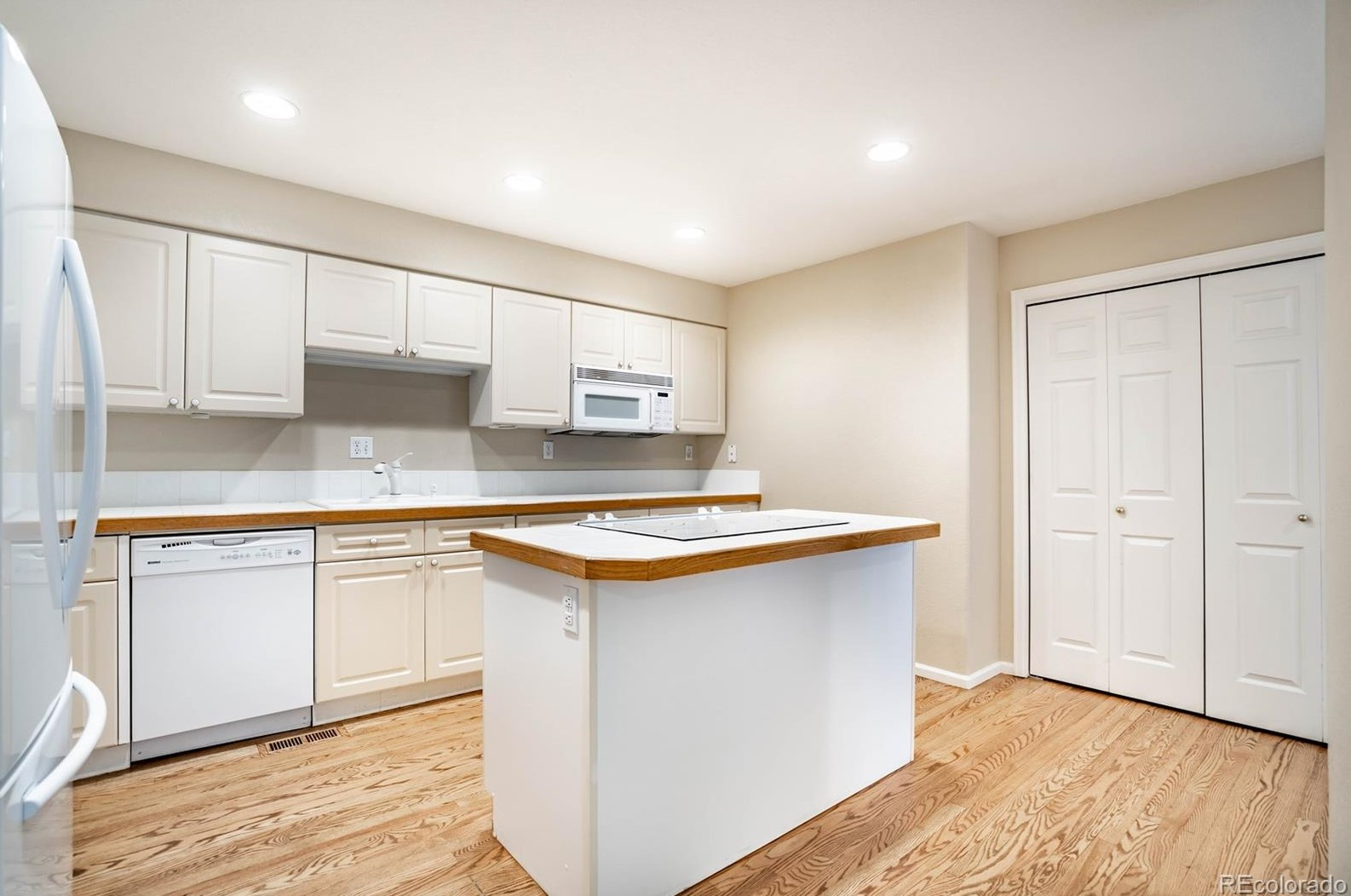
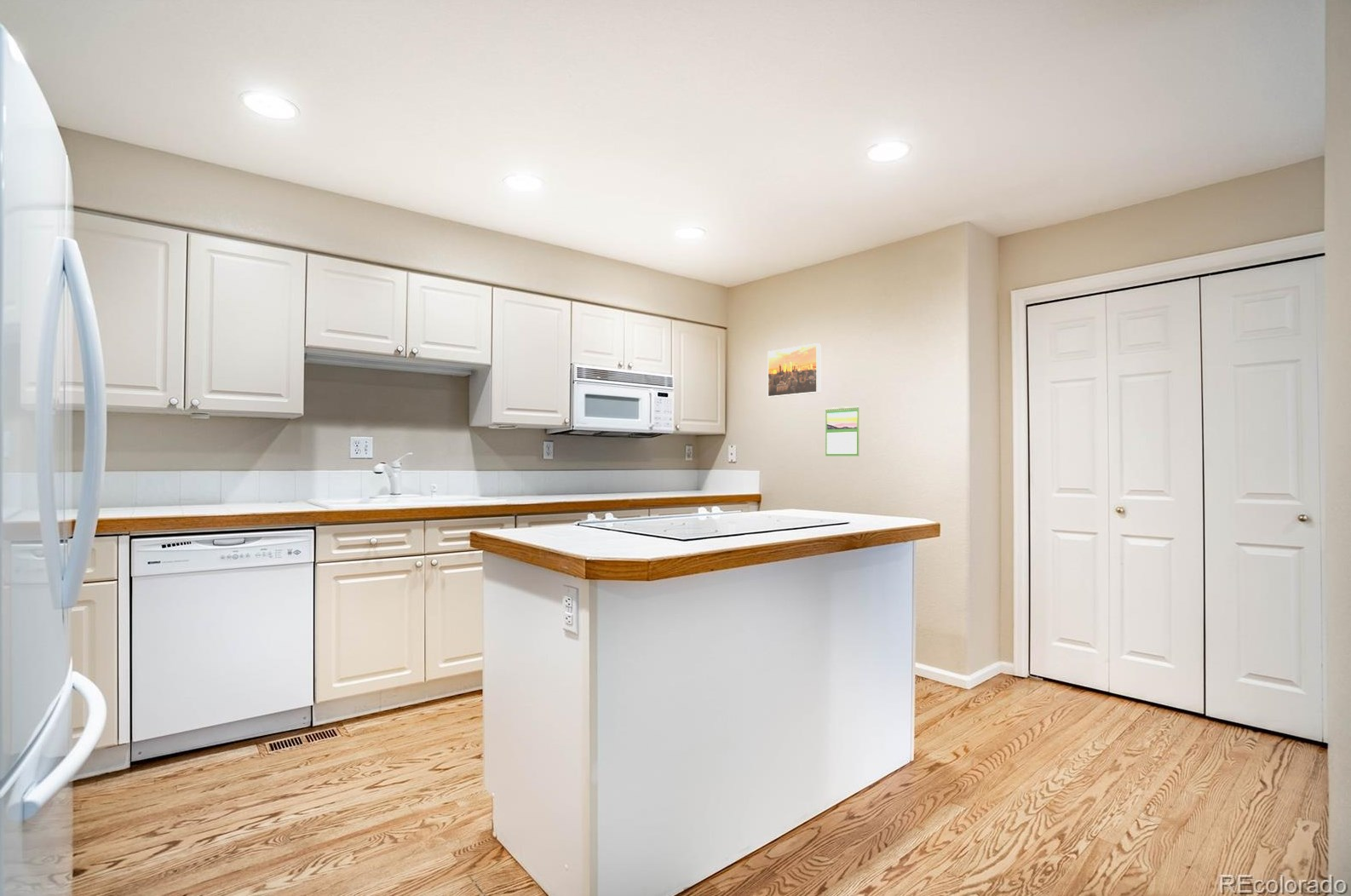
+ calendar [825,405,860,457]
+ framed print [767,342,821,399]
